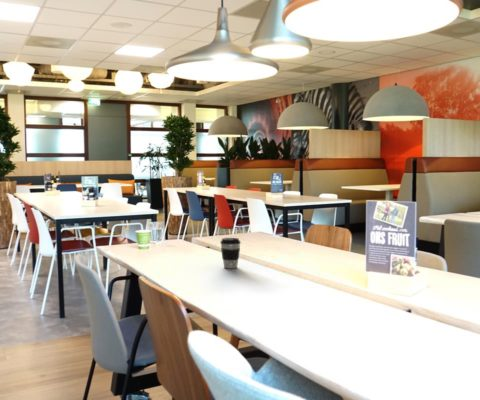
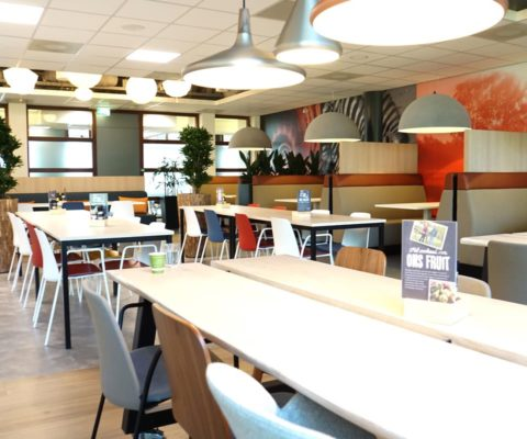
- coffee cup [219,237,242,269]
